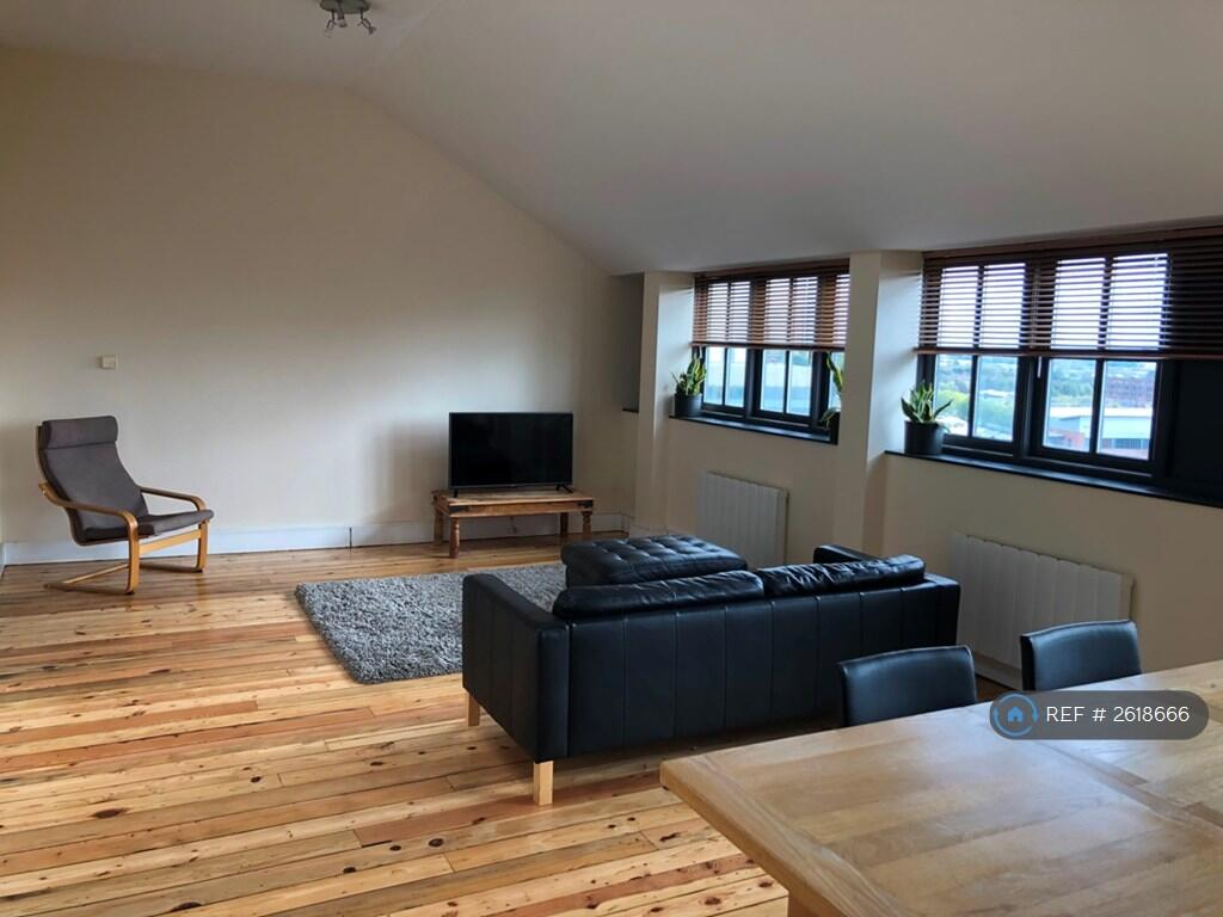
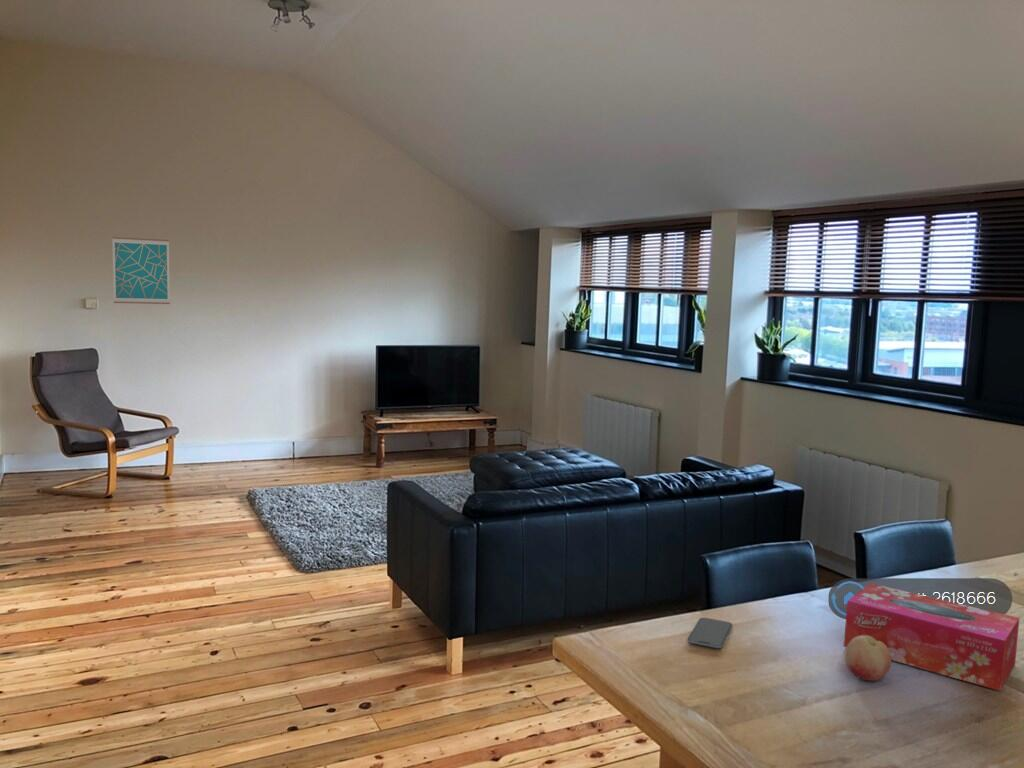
+ wall art [111,236,171,305]
+ fruit [844,636,892,682]
+ smartphone [687,617,733,649]
+ tissue box [843,582,1020,692]
